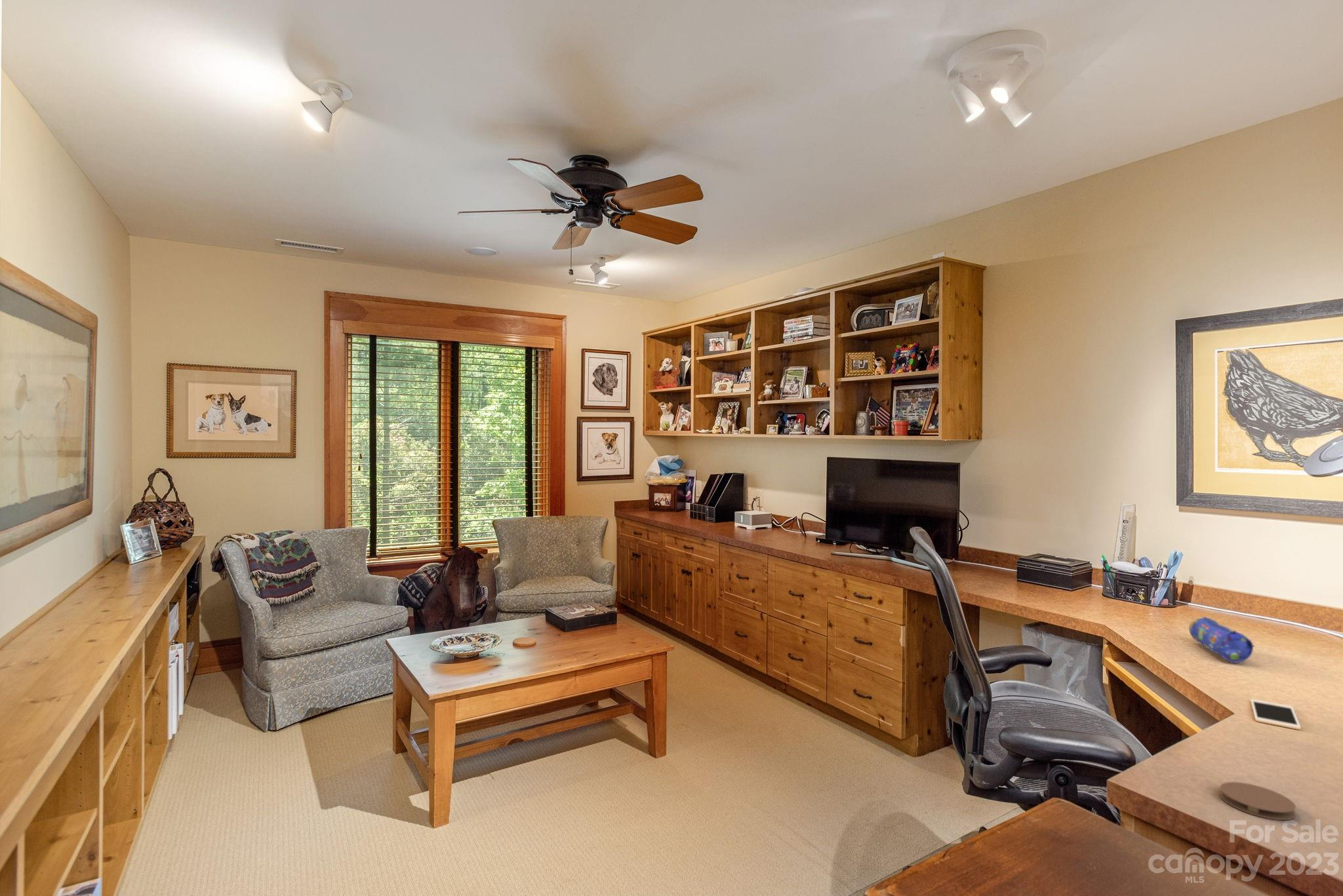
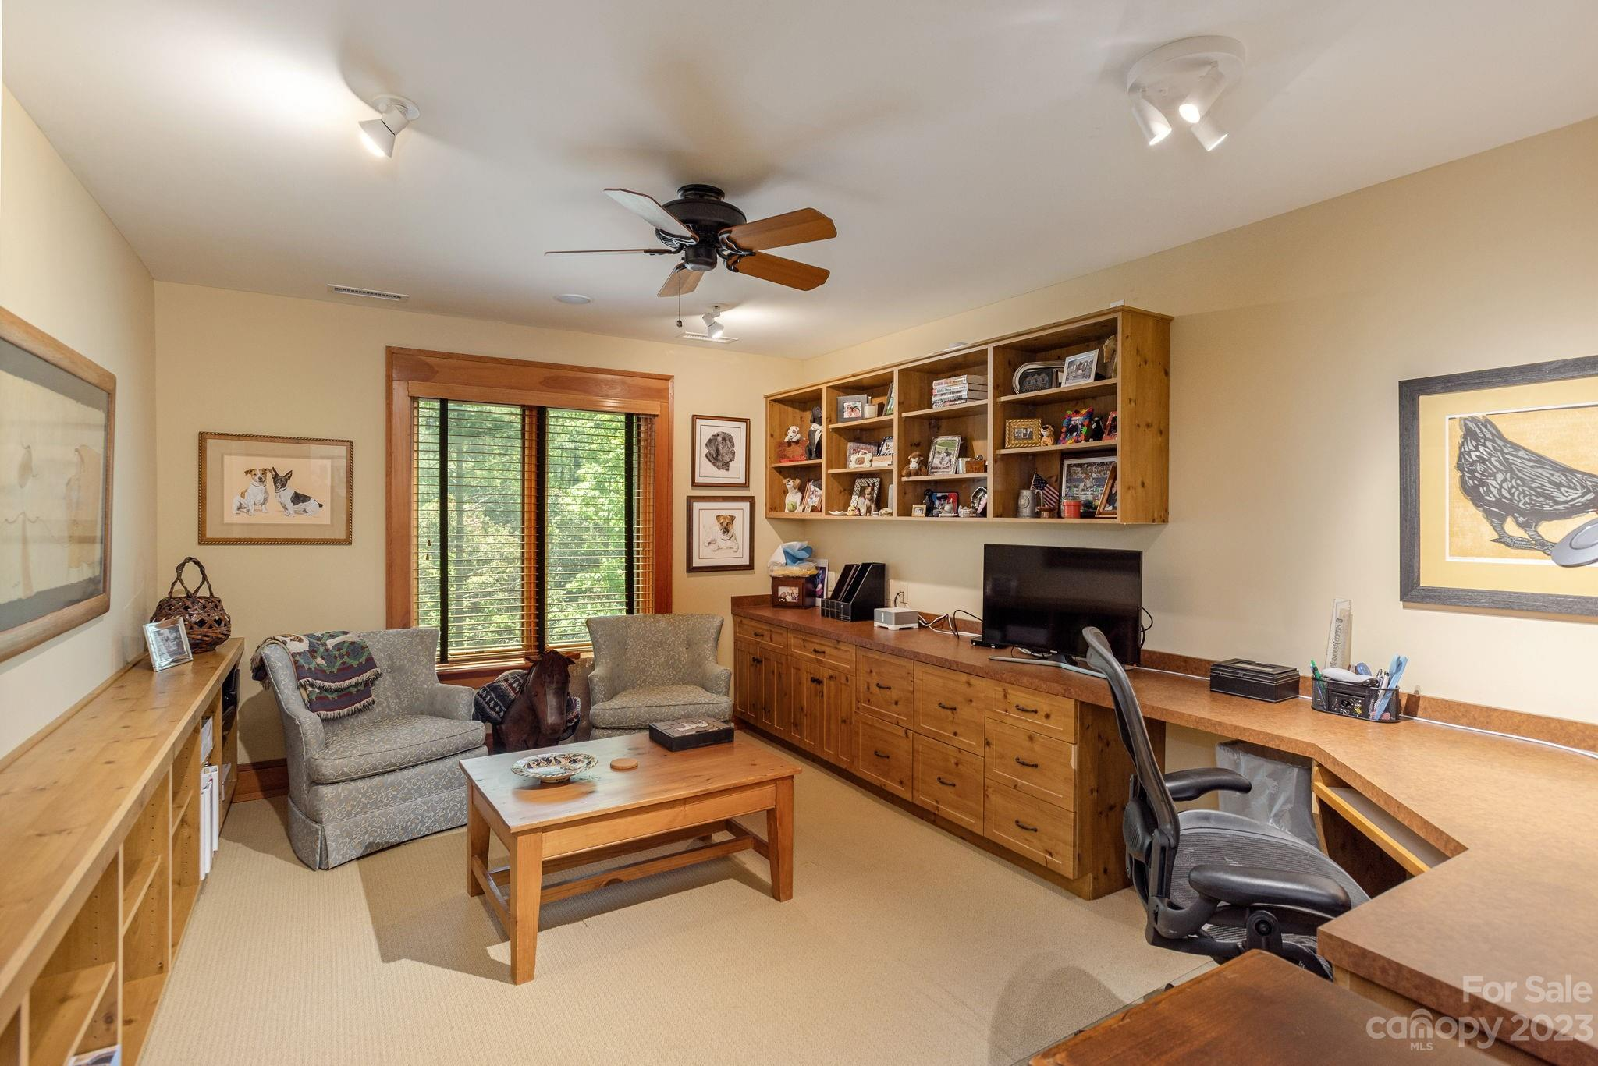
- coaster [1219,781,1296,821]
- cell phone [1250,699,1302,730]
- pencil case [1188,616,1255,664]
